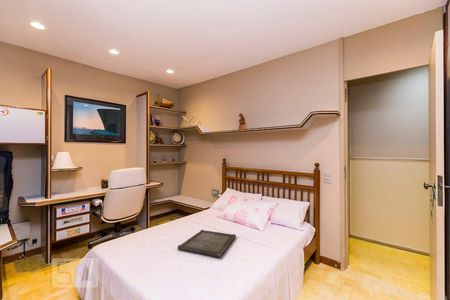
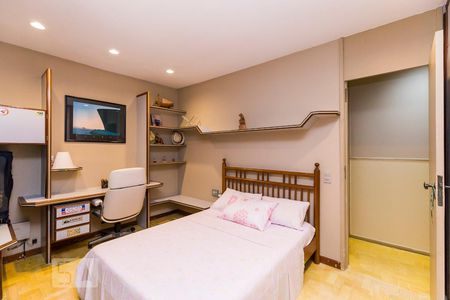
- serving tray [176,229,237,258]
